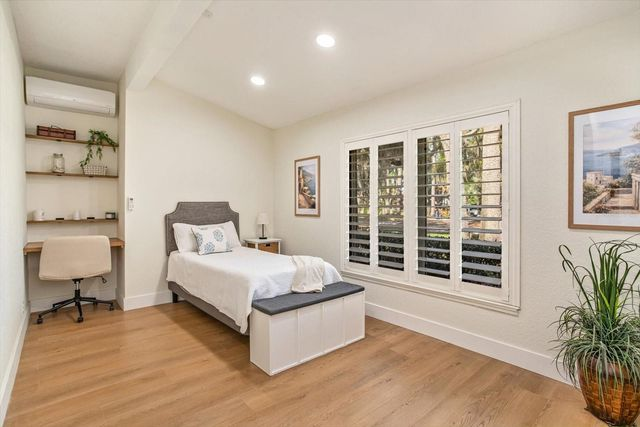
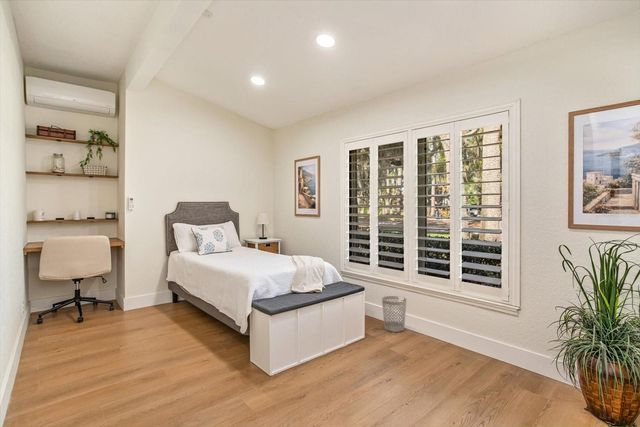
+ wastebasket [381,295,407,333]
